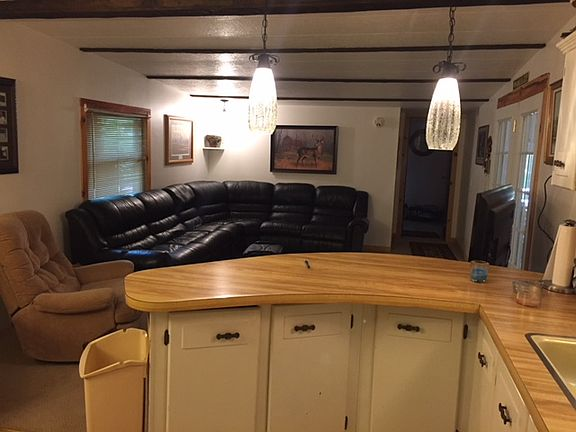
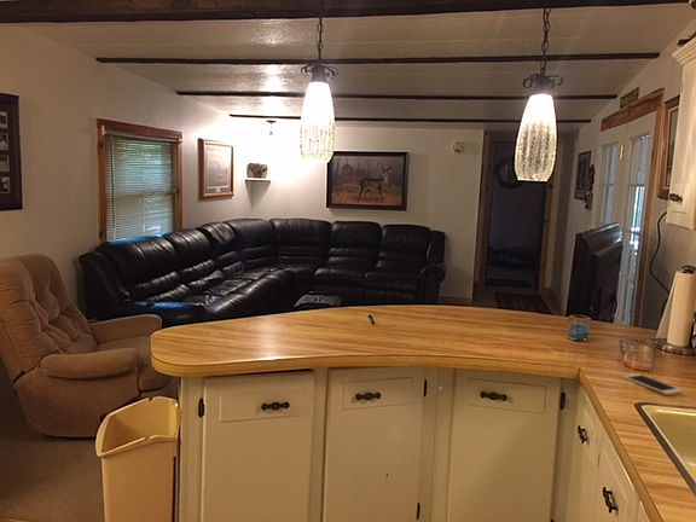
+ cell phone [621,372,685,396]
